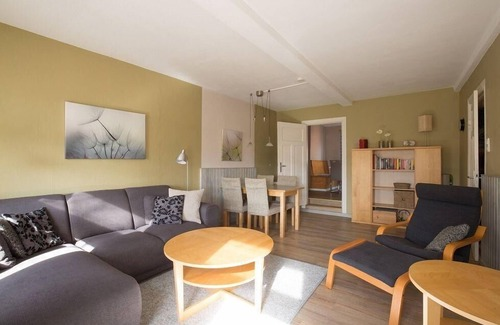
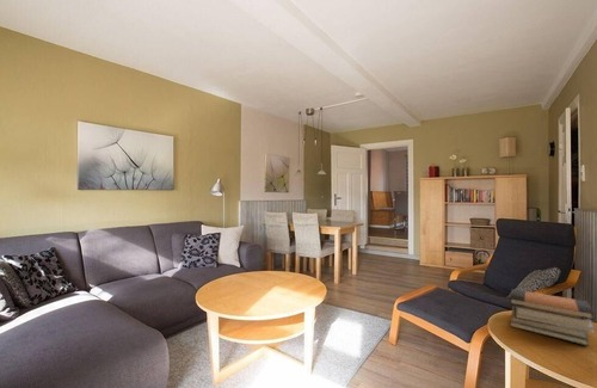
+ book stack [509,288,596,347]
